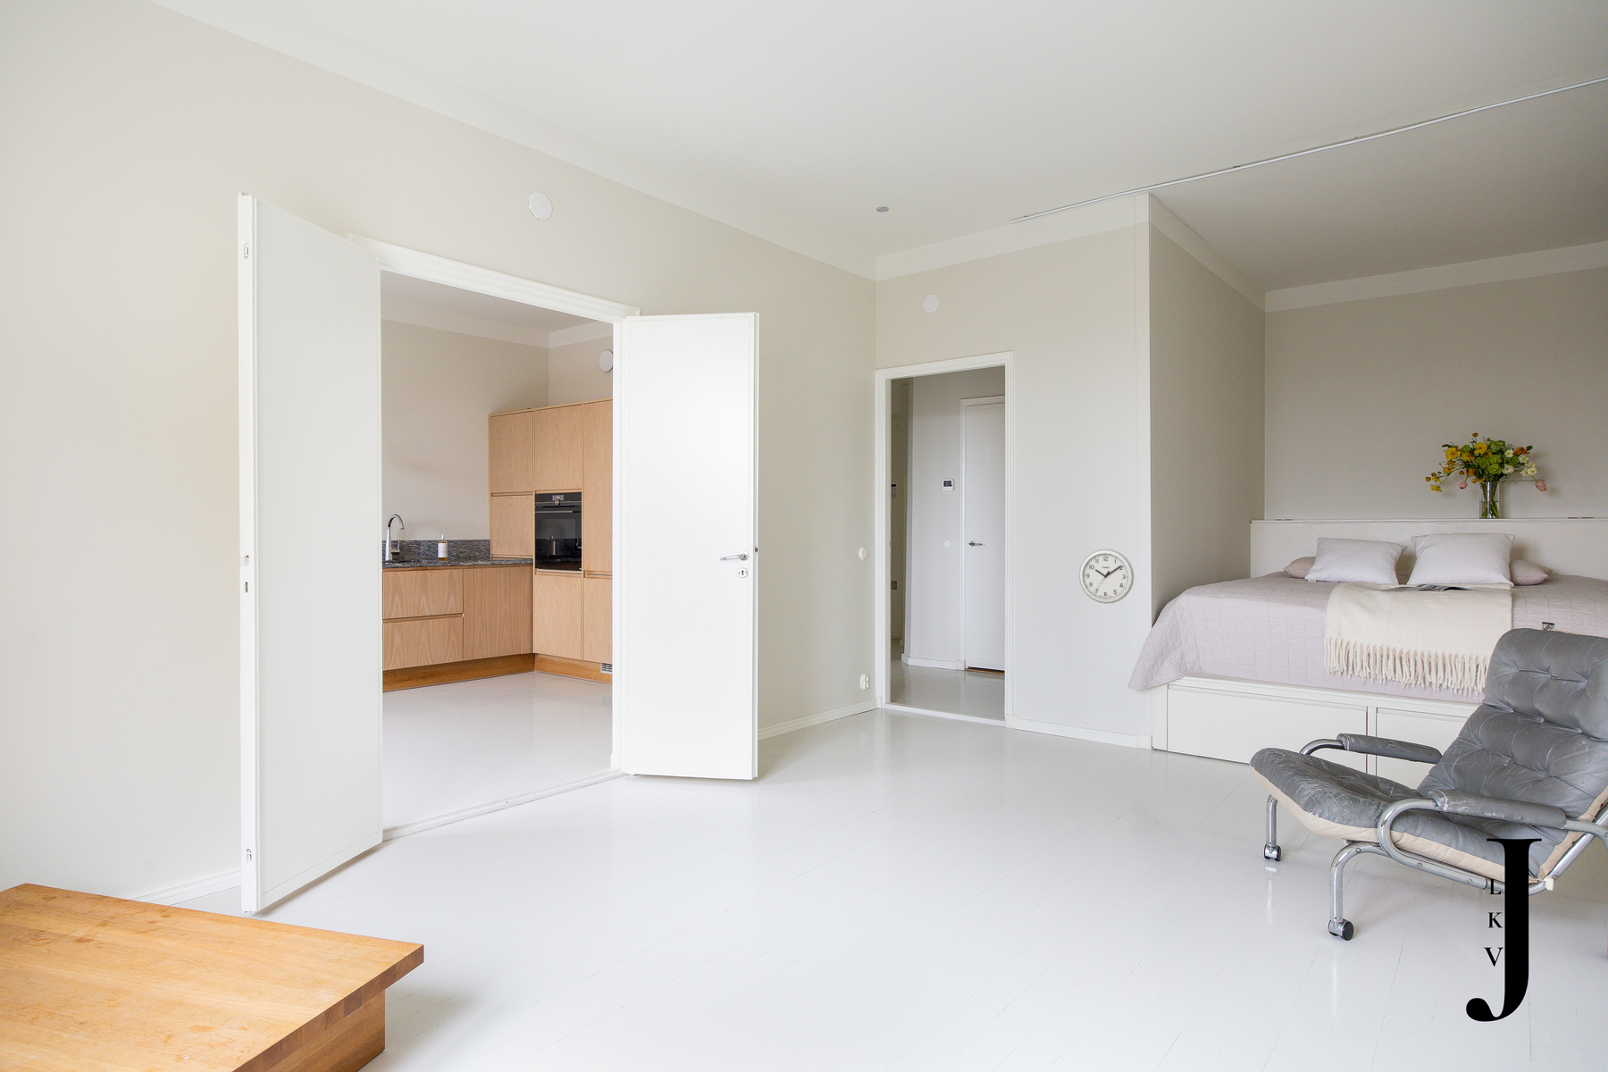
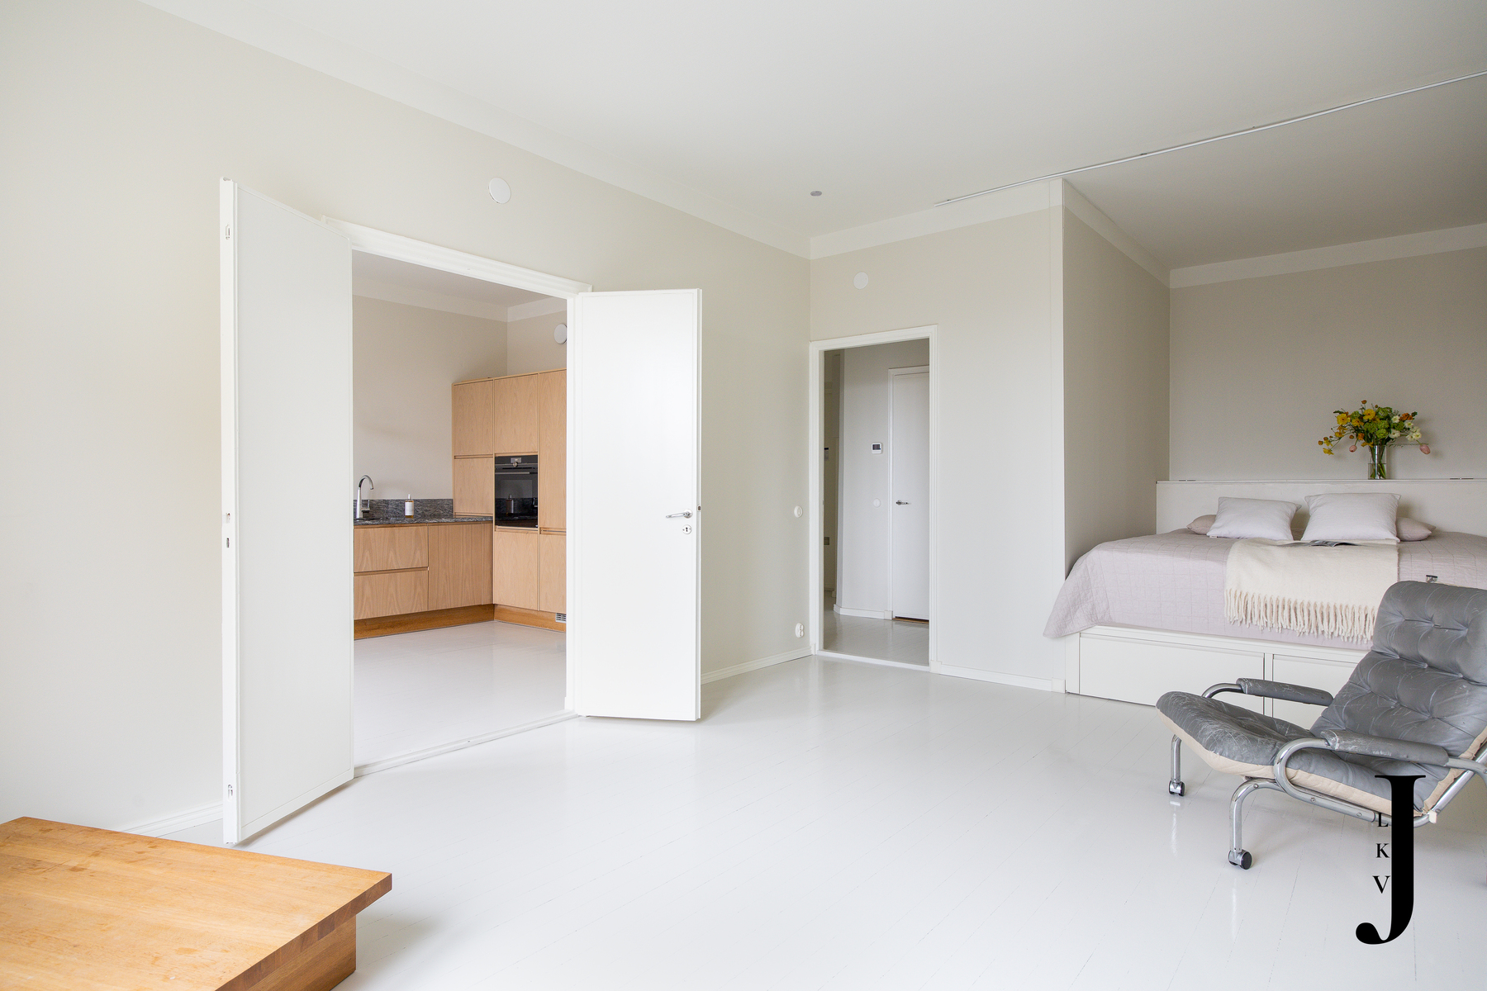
- wall clock [1078,548,1134,604]
